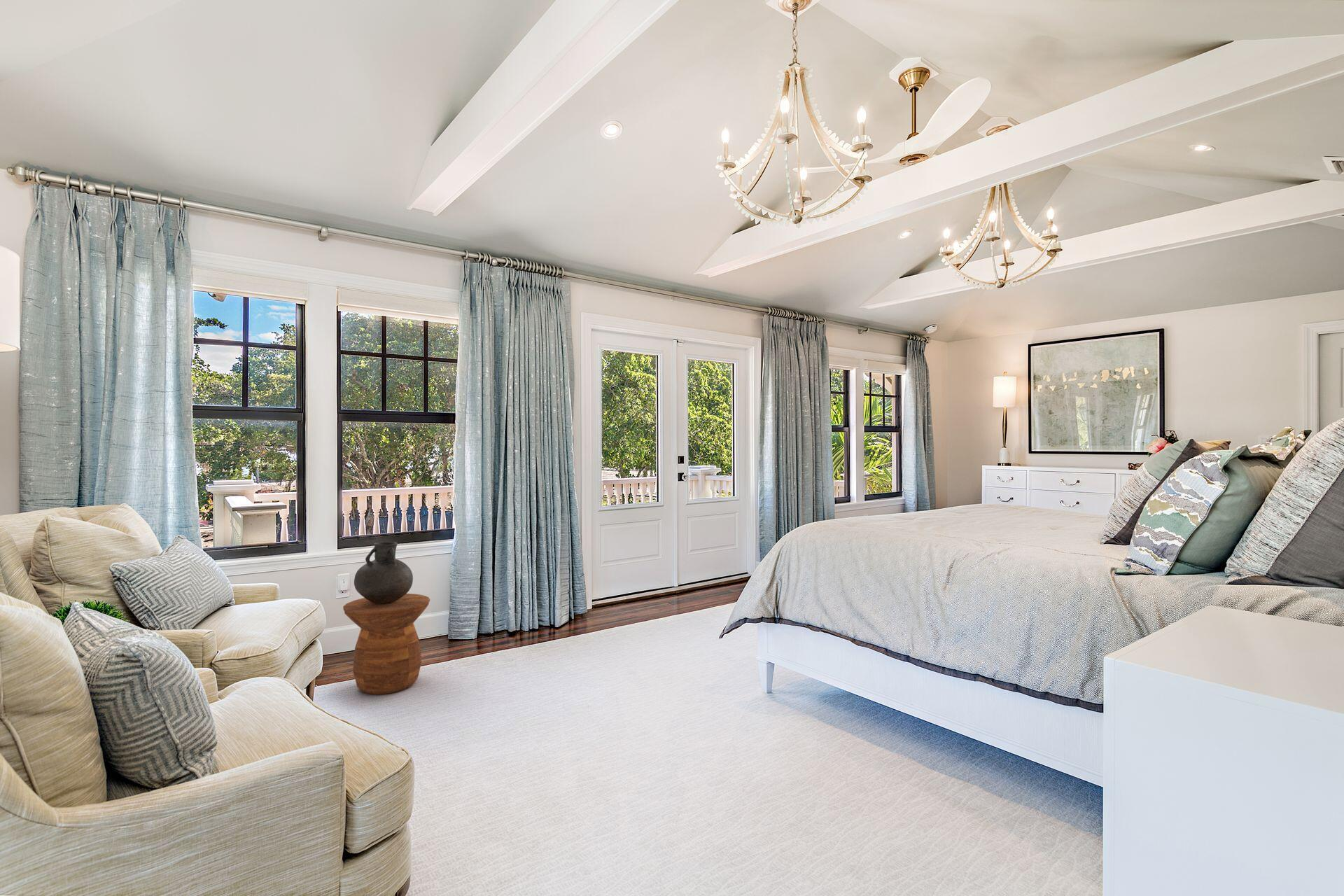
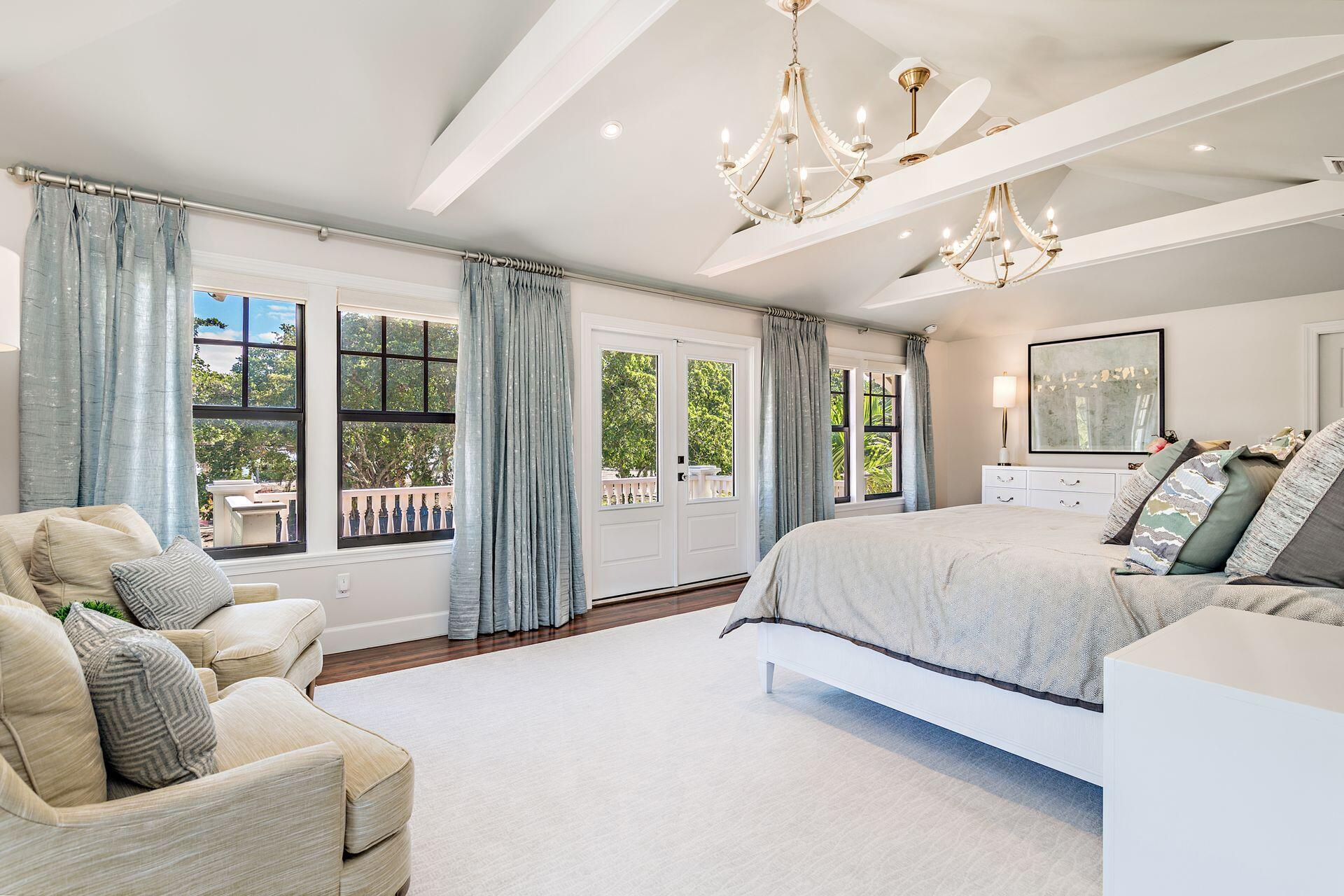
- vase [353,541,414,603]
- side table [342,593,430,695]
